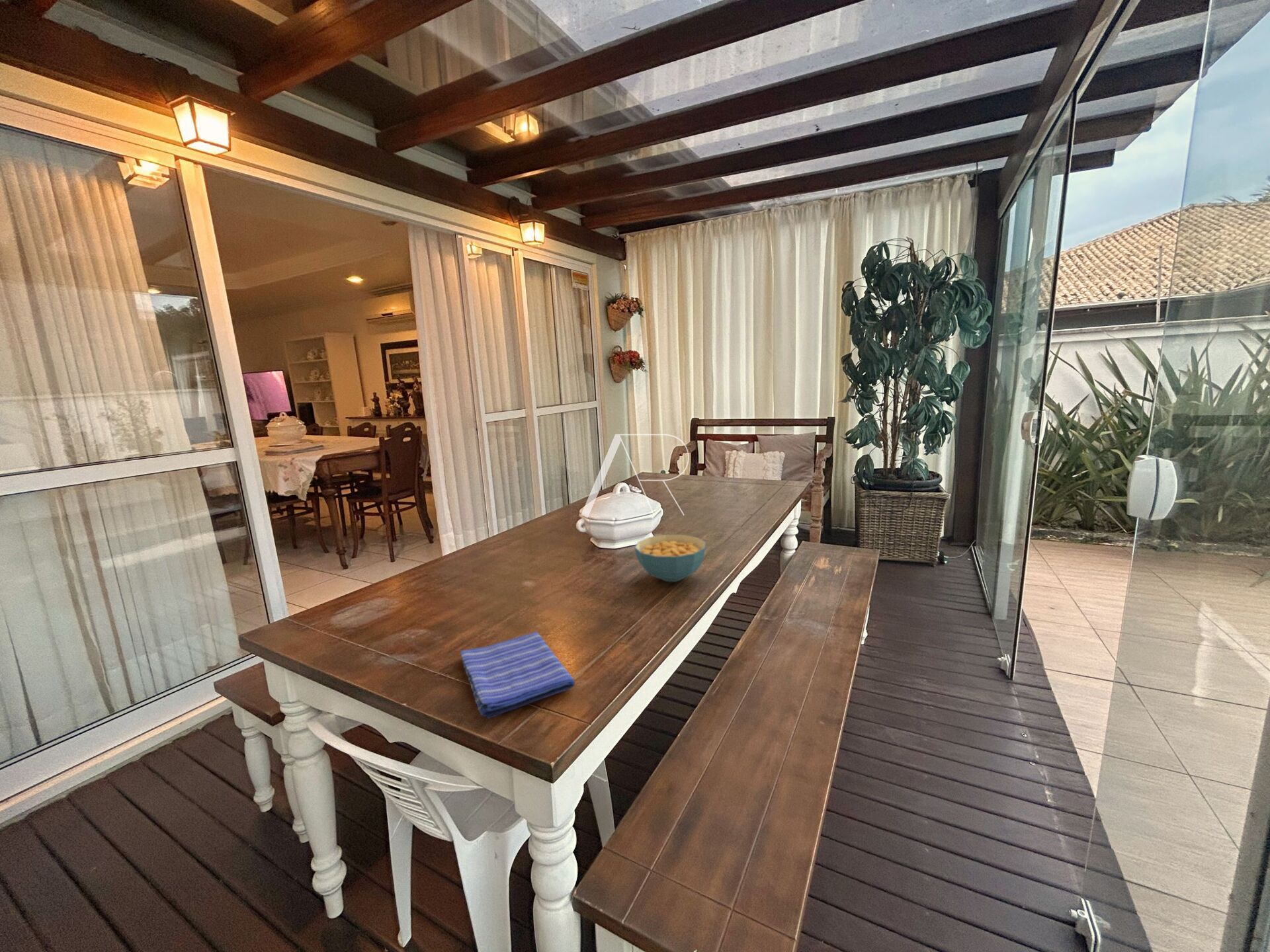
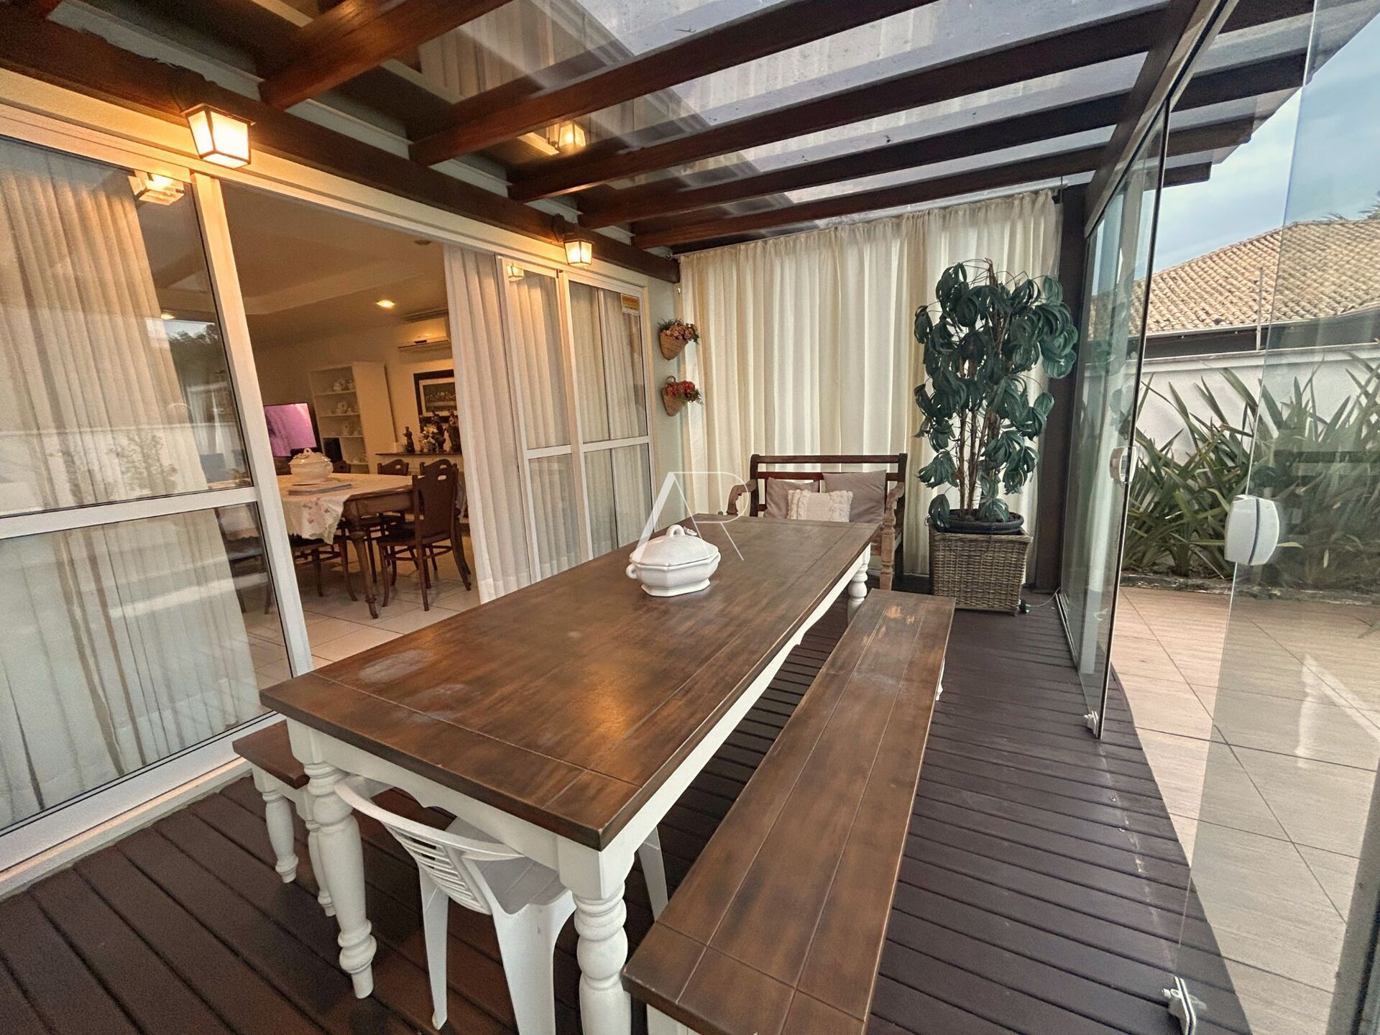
- cereal bowl [634,534,706,582]
- dish towel [460,631,575,719]
